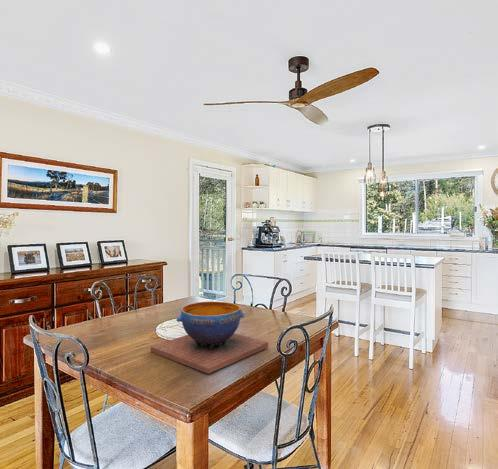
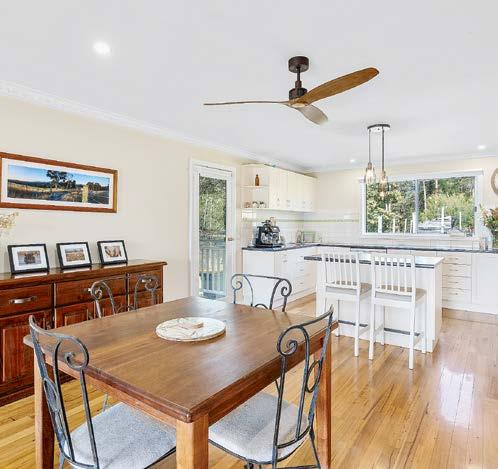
- decorative bowl [150,301,269,375]
